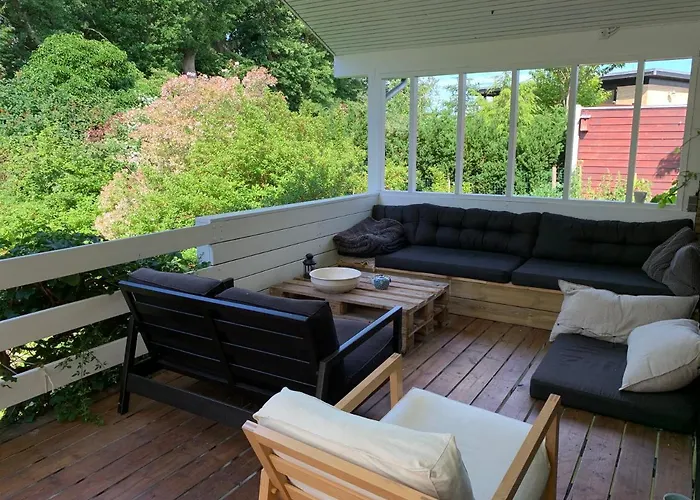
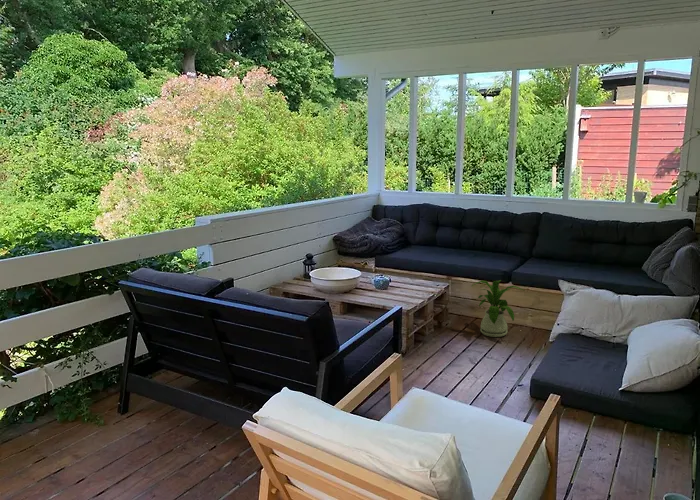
+ house plant [471,279,526,338]
